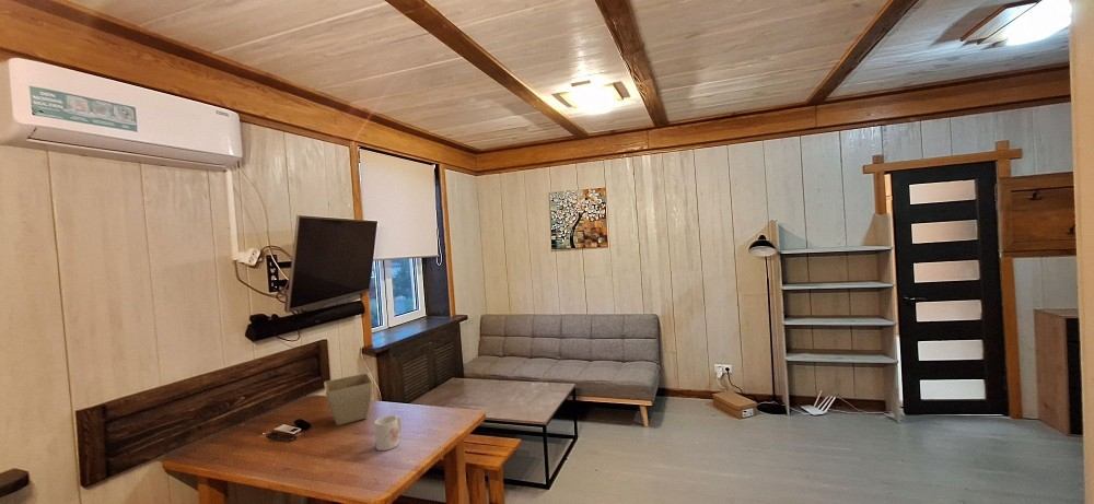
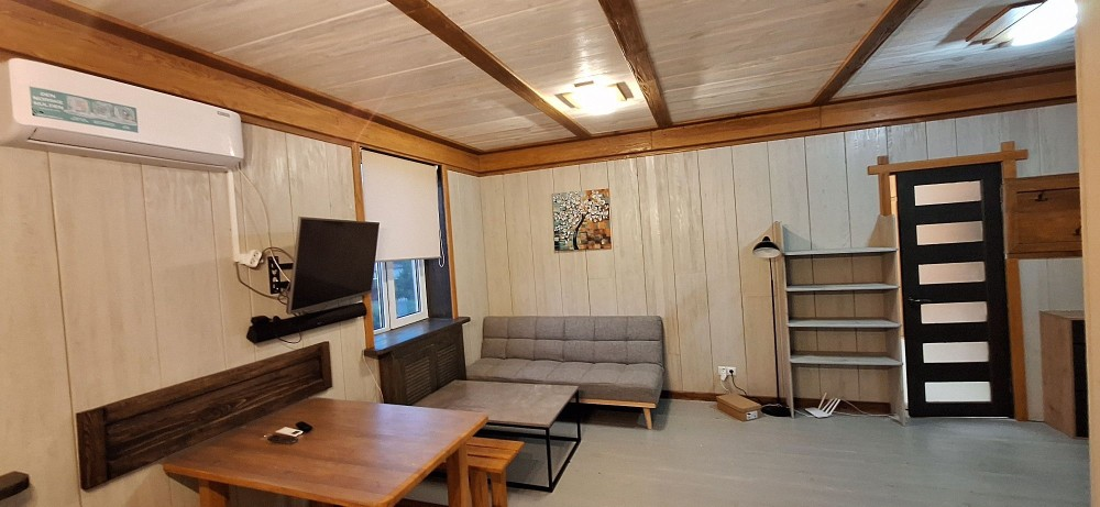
- mug [373,414,403,452]
- flower pot [323,372,373,426]
